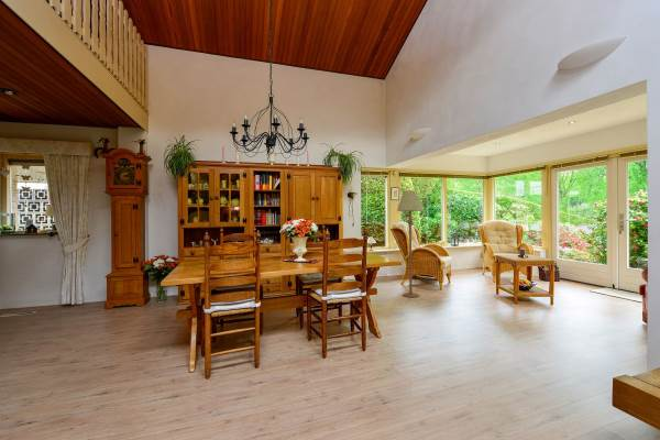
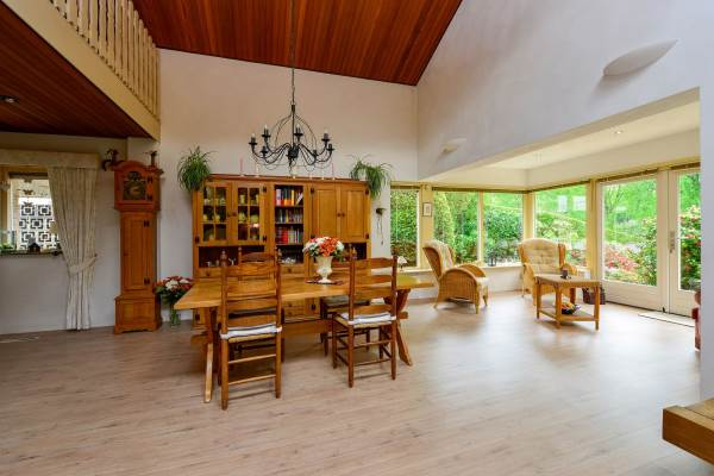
- floor lamp [396,189,425,298]
